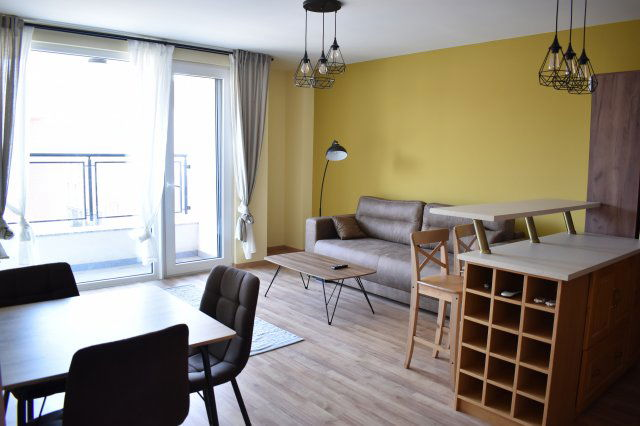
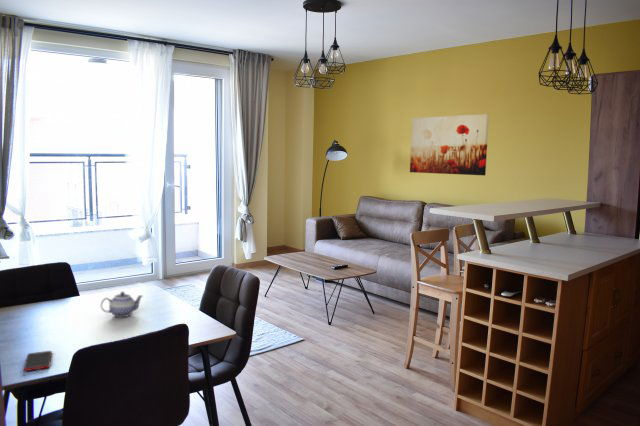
+ cell phone [23,350,53,372]
+ wall art [409,113,490,176]
+ teapot [100,291,144,318]
